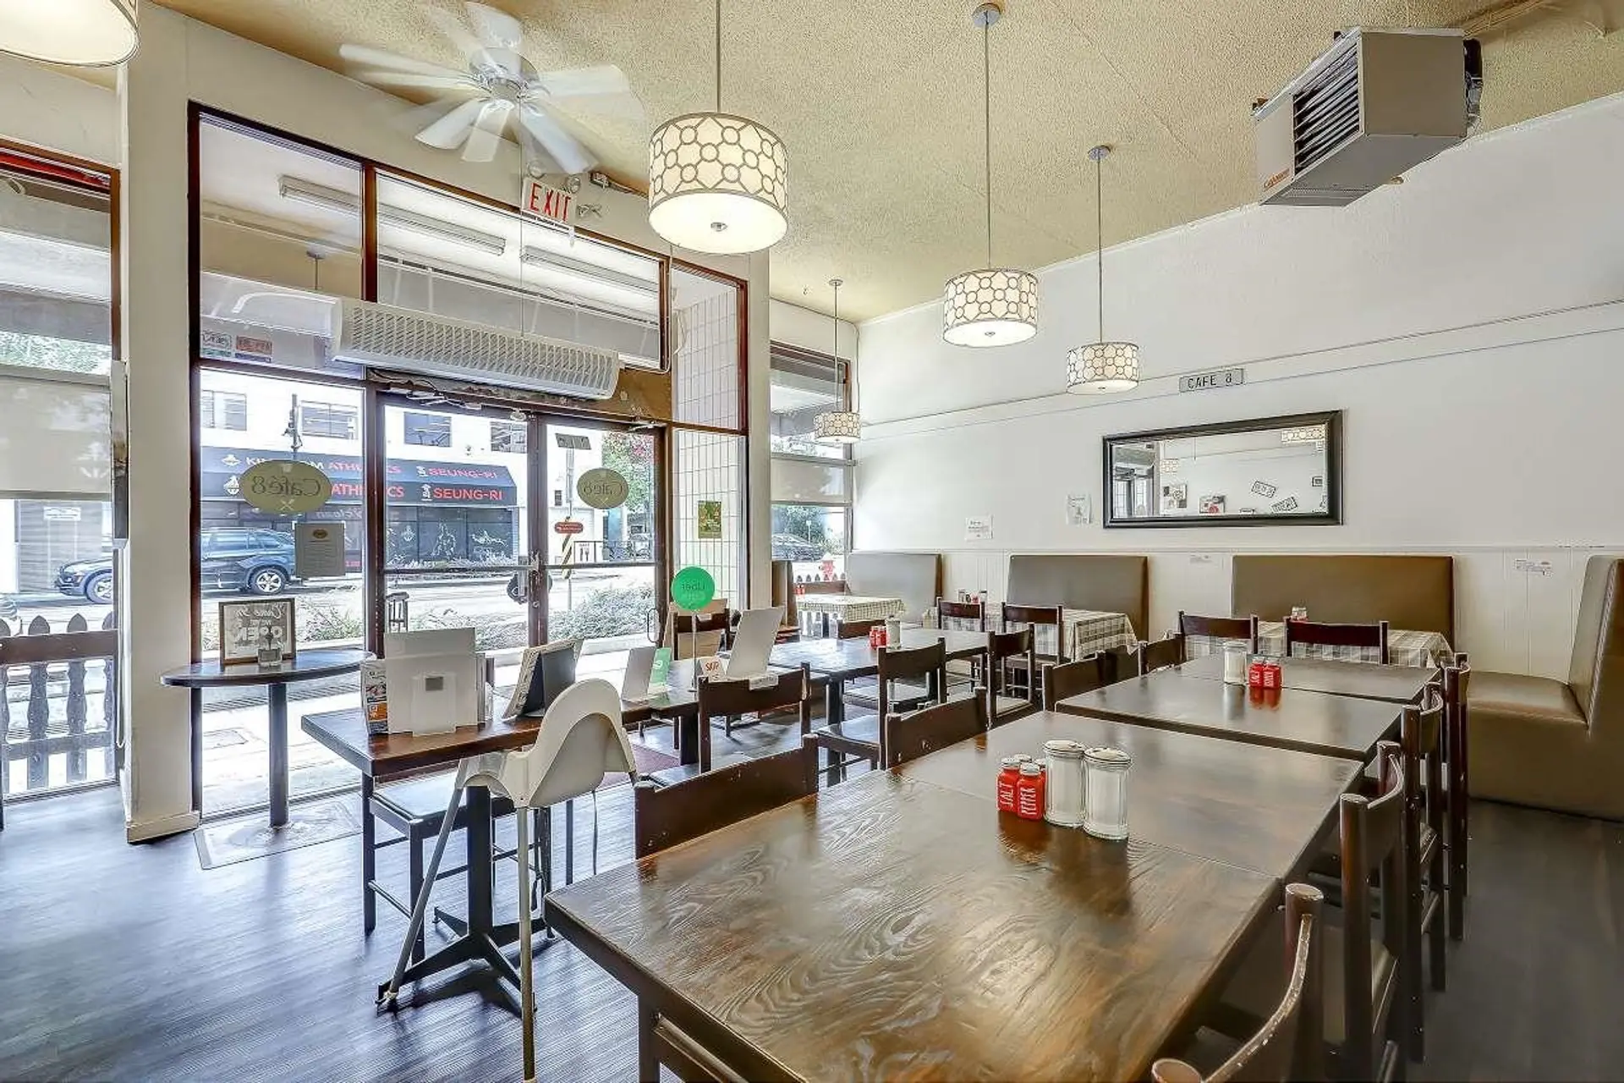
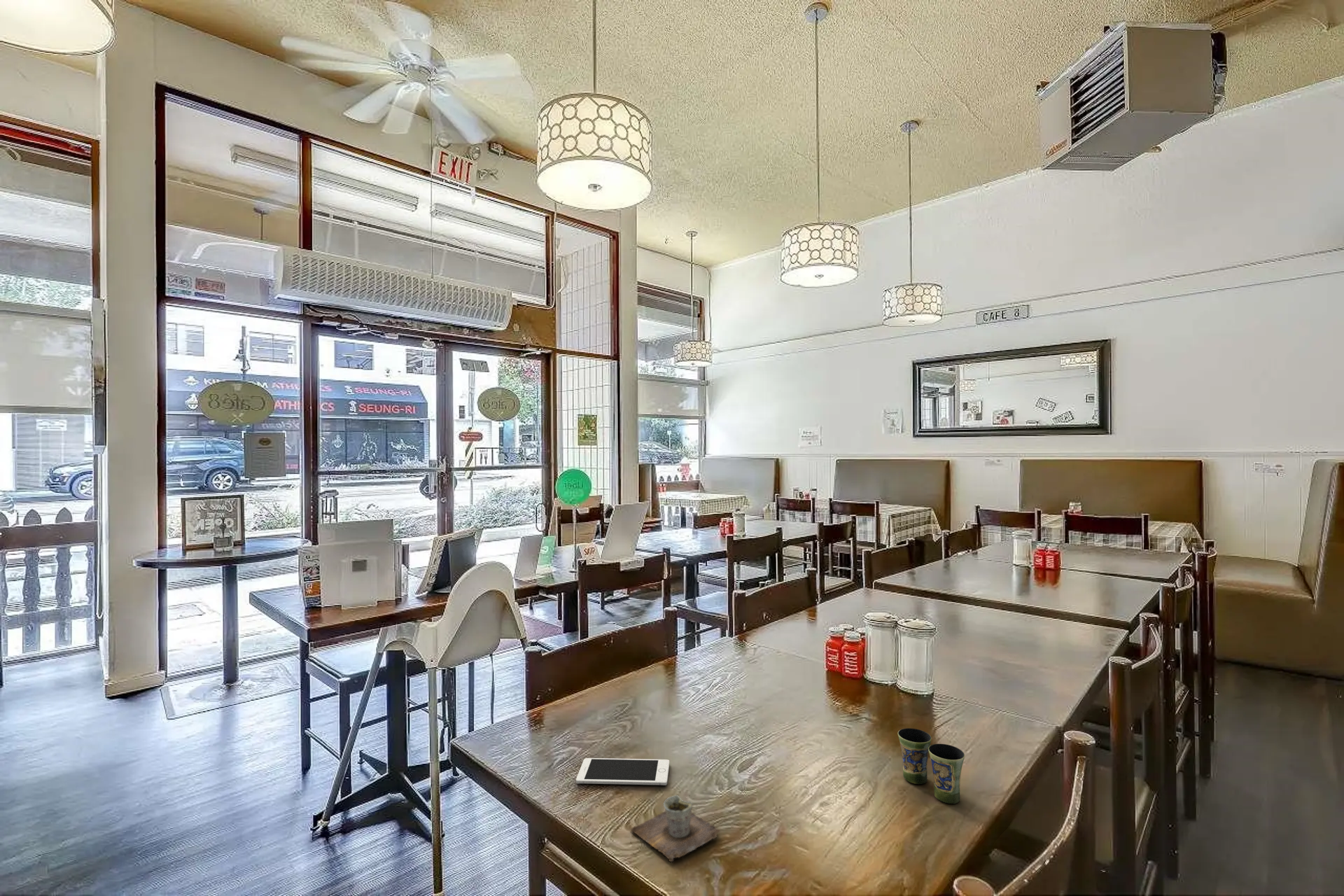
+ cup [630,794,721,864]
+ cup [897,727,965,804]
+ cell phone [575,757,670,786]
